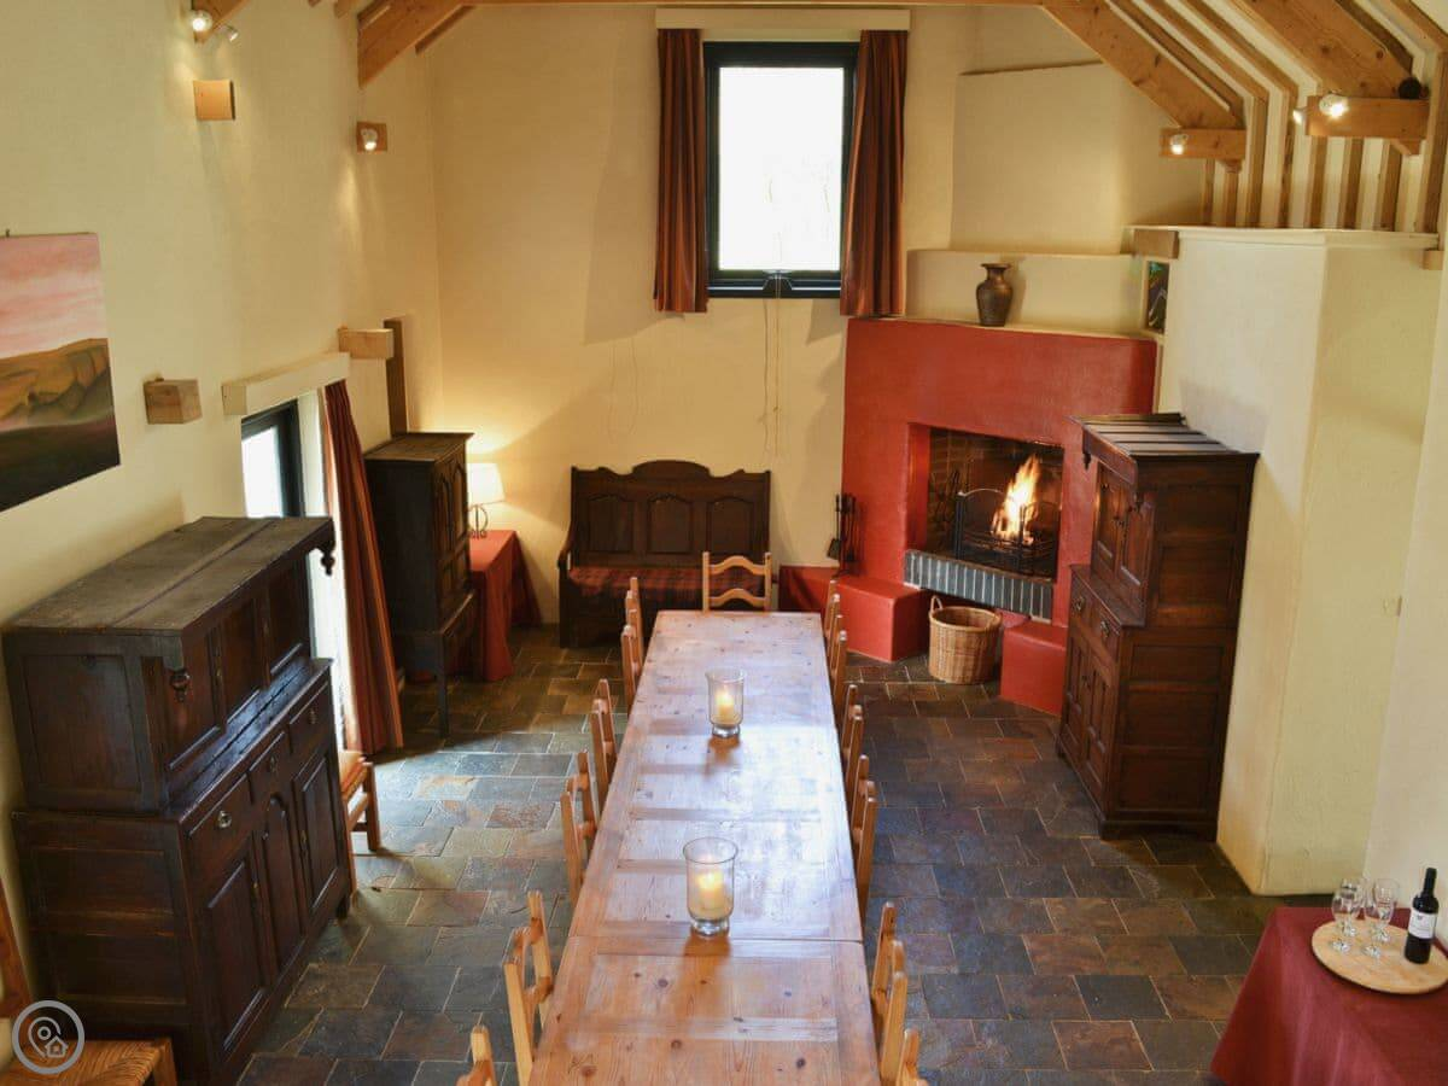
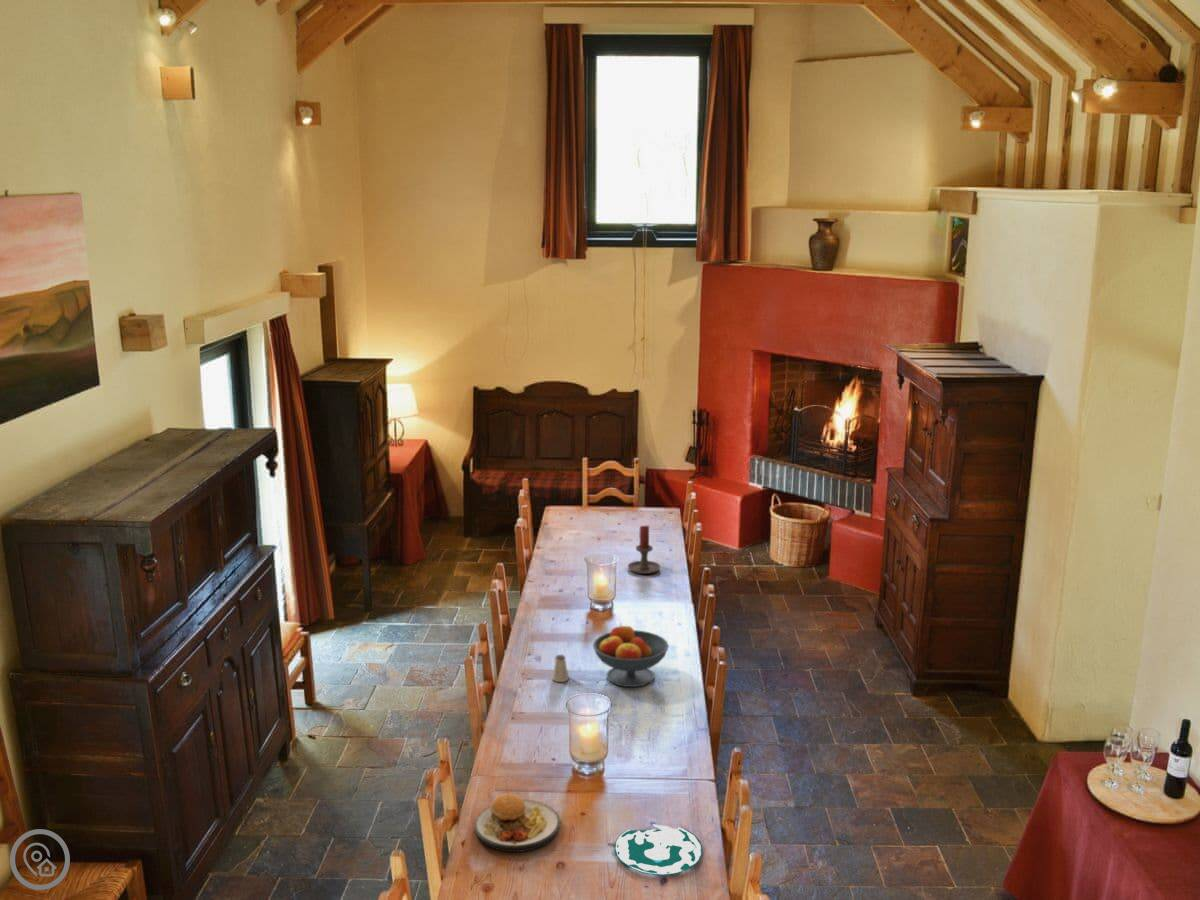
+ candle holder [627,524,662,575]
+ plate [614,823,704,876]
+ fruit bowl [592,622,670,688]
+ saltshaker [551,654,570,683]
+ plate [473,787,561,853]
